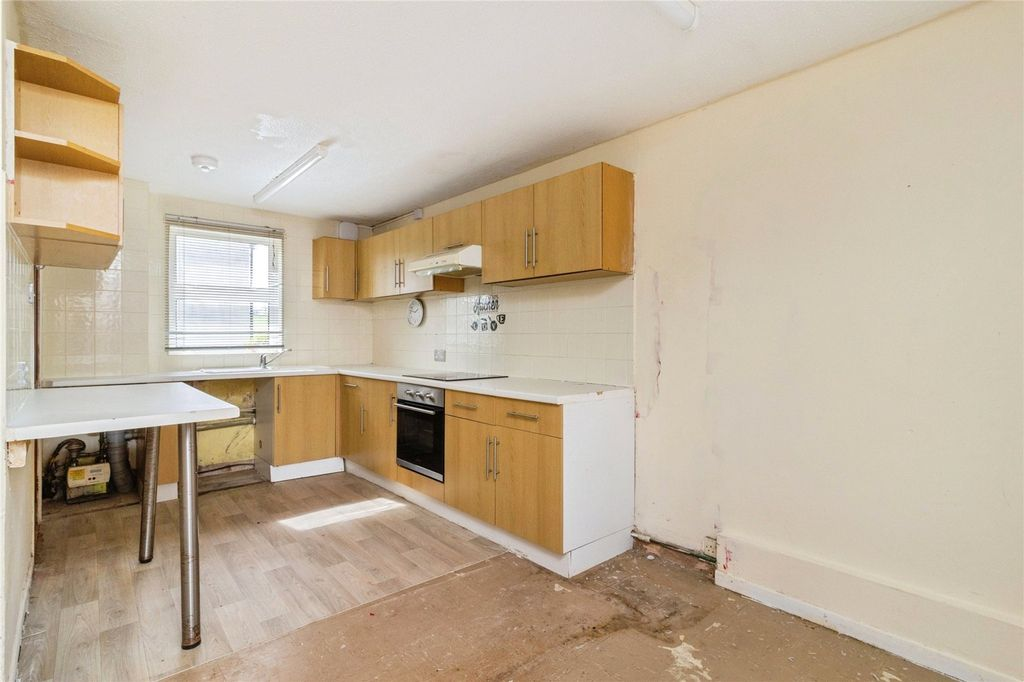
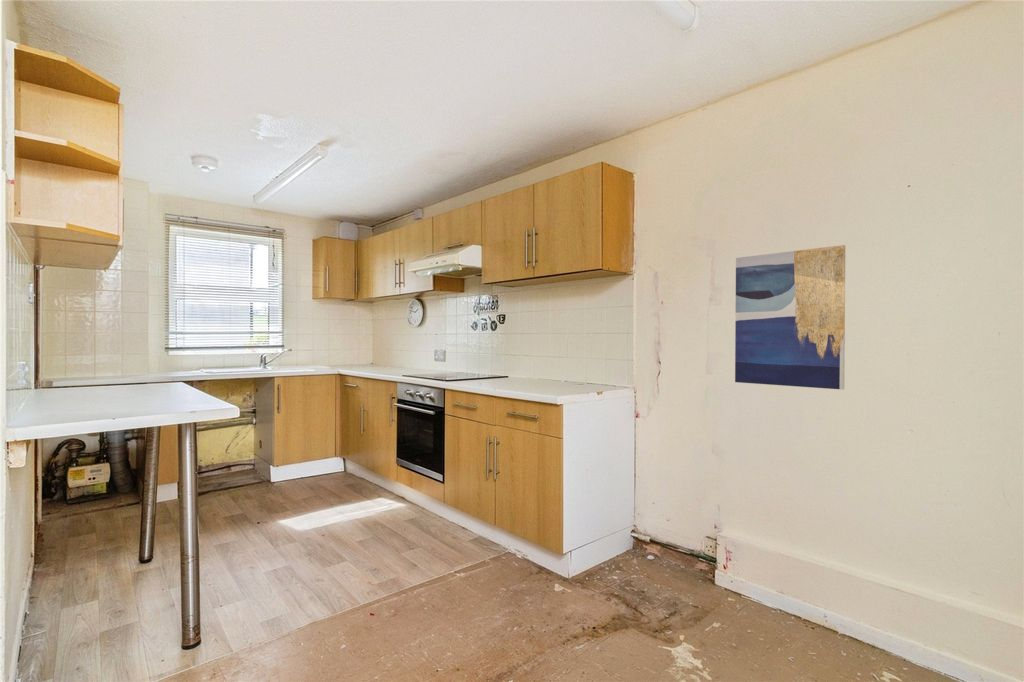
+ wall art [734,244,846,391]
